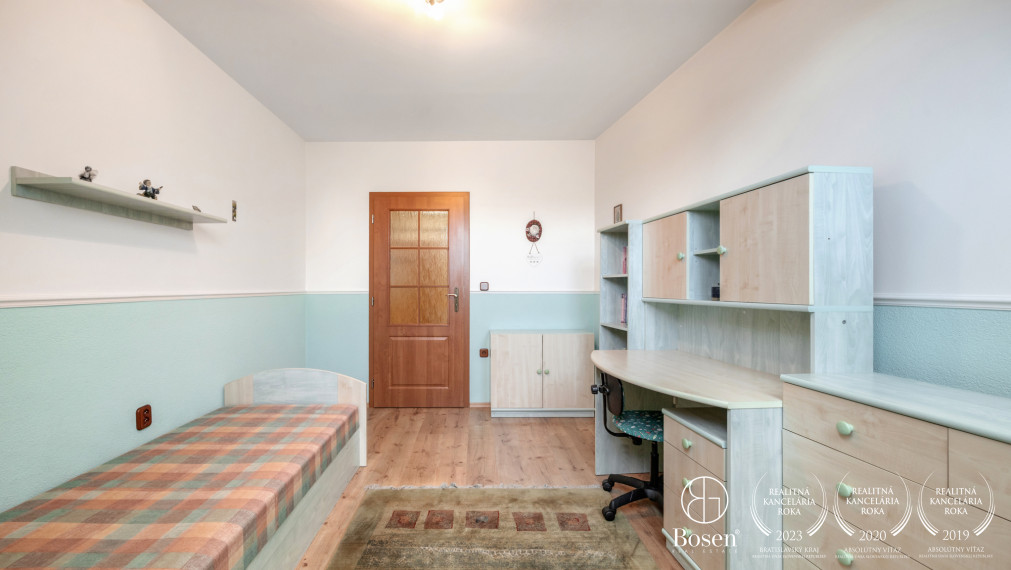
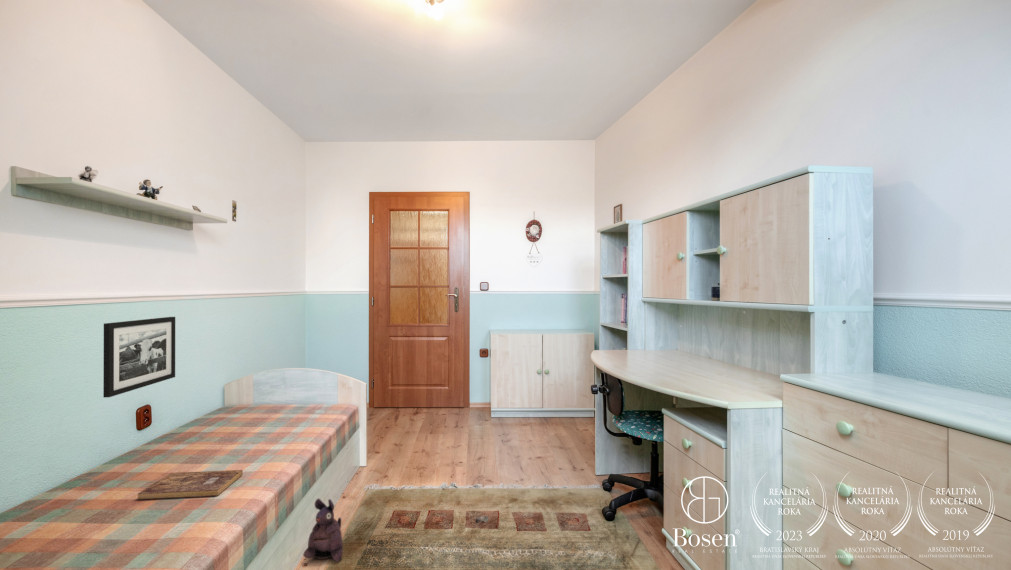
+ bible [137,469,243,501]
+ plush toy [302,497,344,563]
+ picture frame [102,316,176,398]
